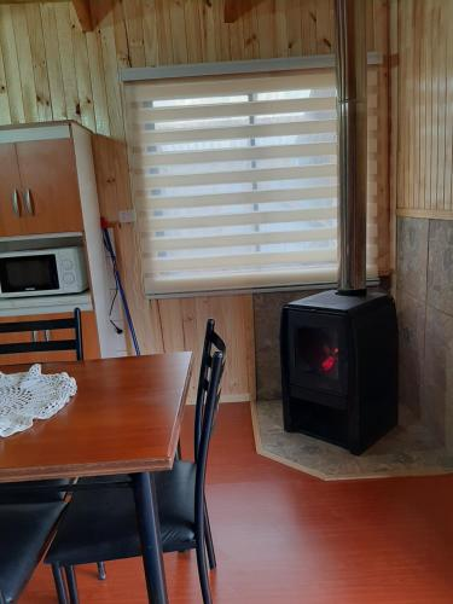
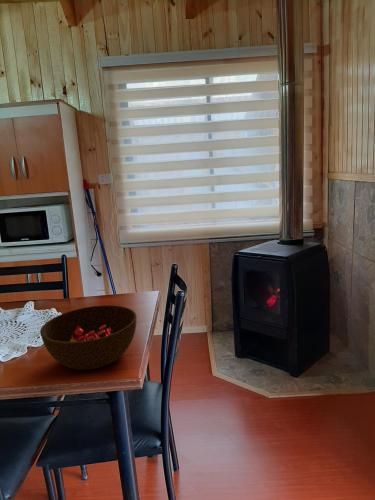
+ bowl [39,304,137,371]
